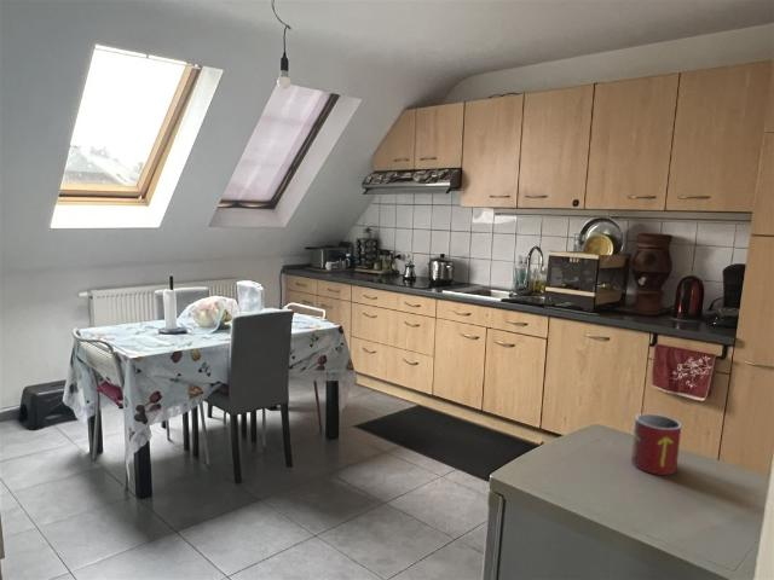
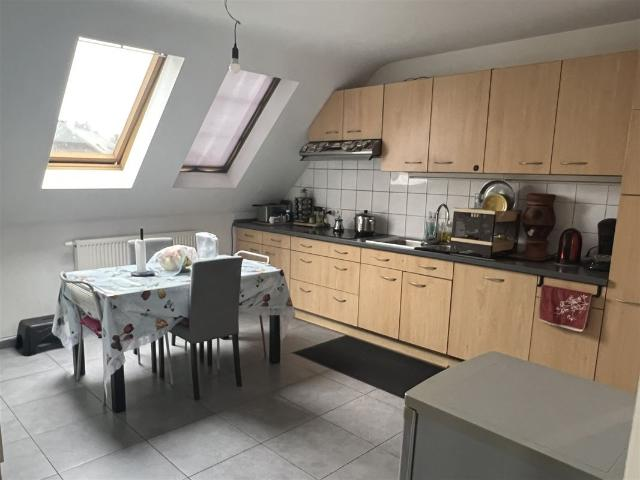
- mug [630,412,682,476]
